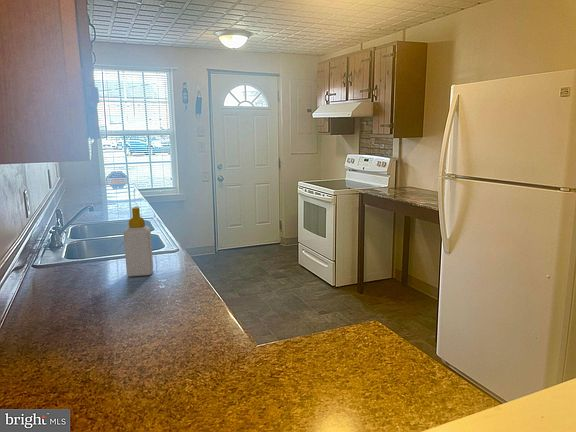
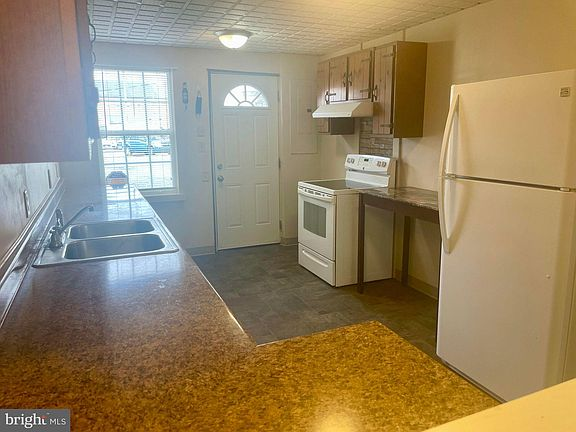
- soap bottle [123,206,154,278]
